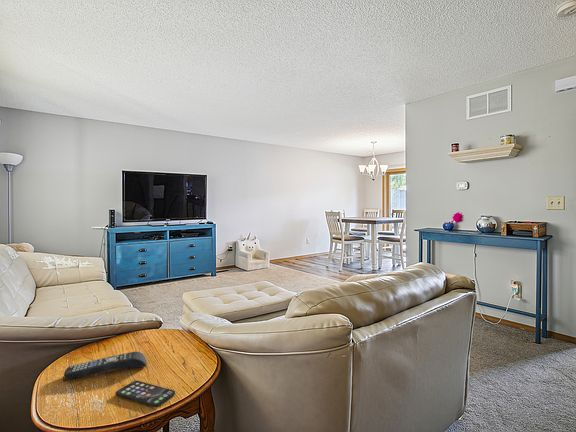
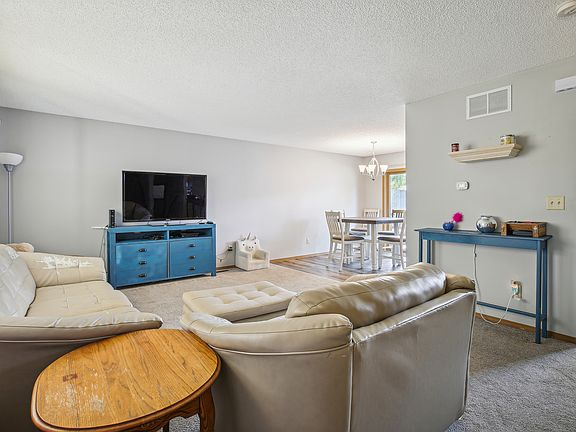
- remote control [63,351,147,380]
- smartphone [114,380,176,408]
